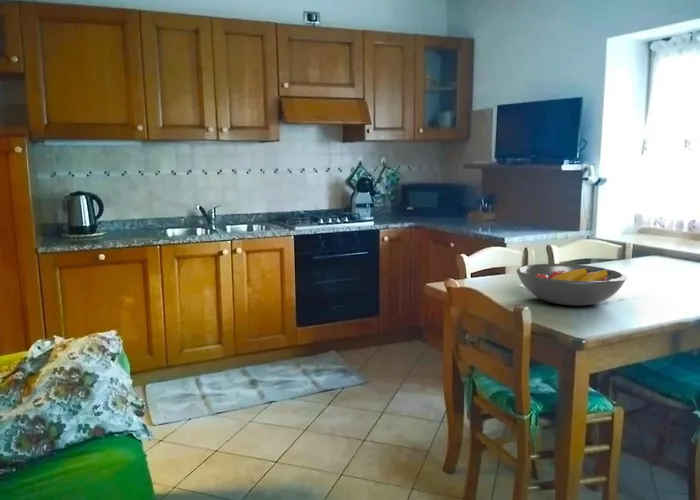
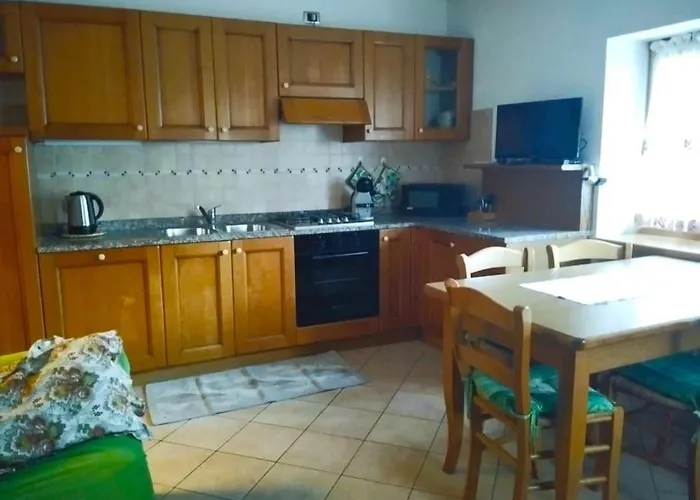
- fruit bowl [515,263,628,307]
